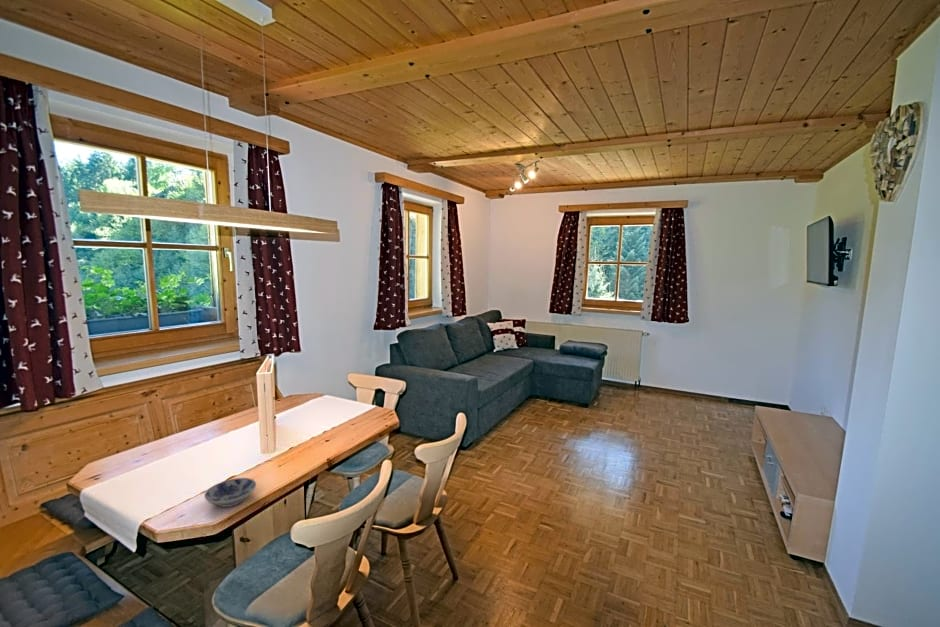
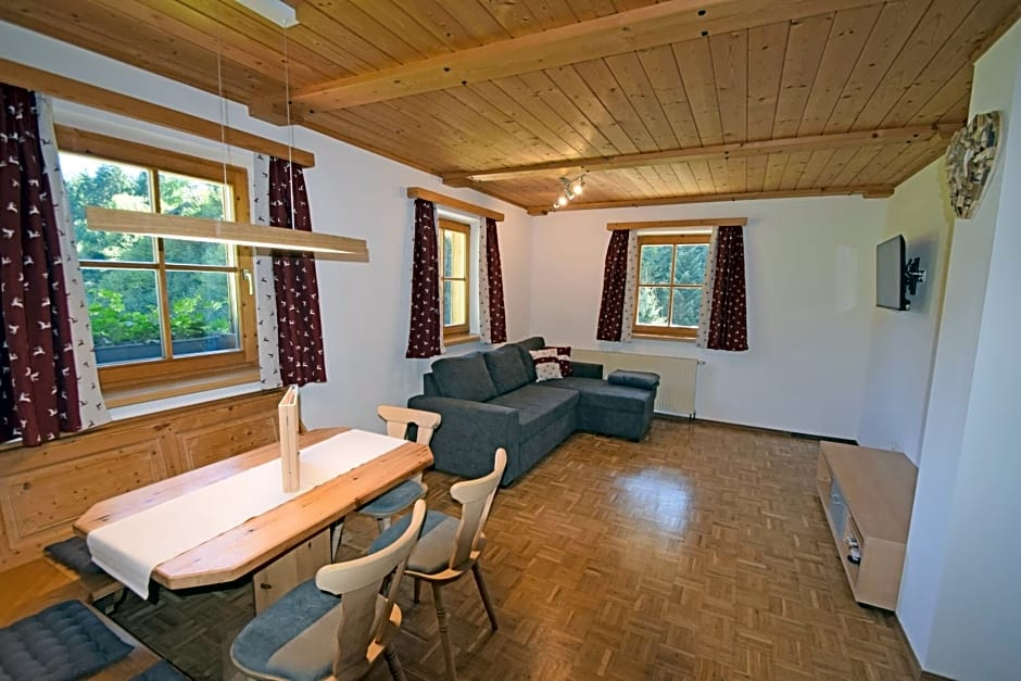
- bowl [203,477,257,508]
